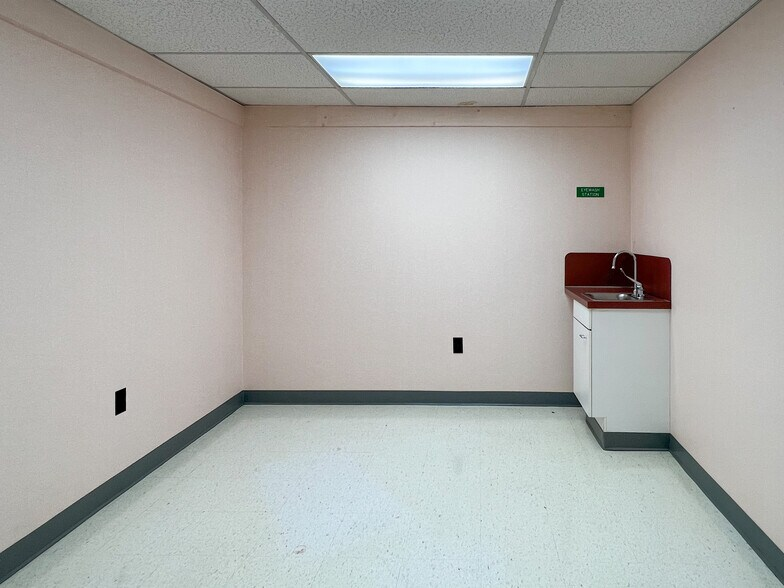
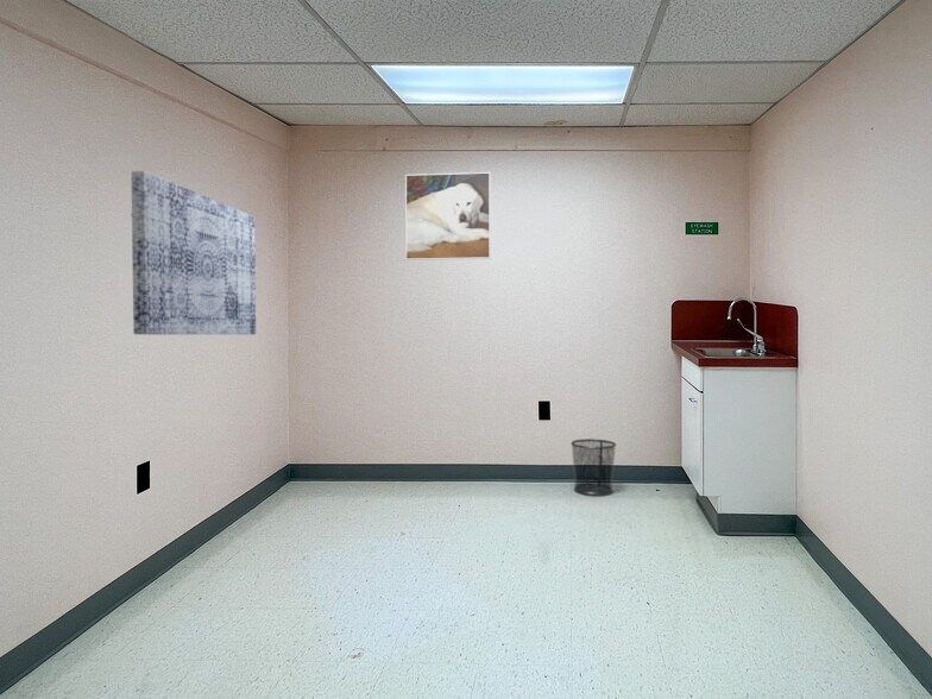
+ wall art [130,170,257,335]
+ waste bin [569,437,617,496]
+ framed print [404,171,492,262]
